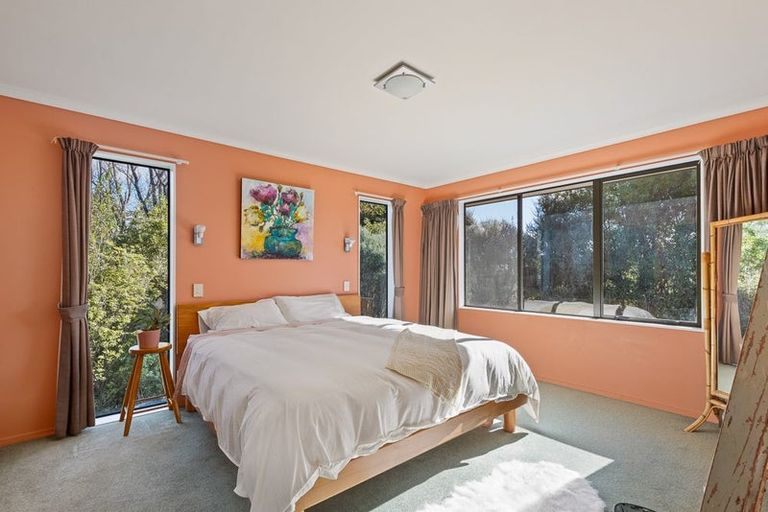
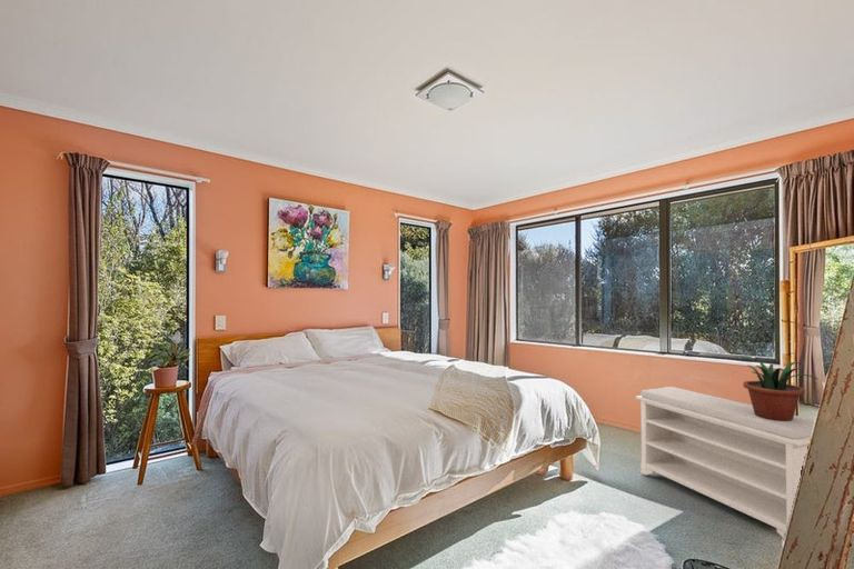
+ potted plant [742,360,818,421]
+ bench [635,386,815,539]
